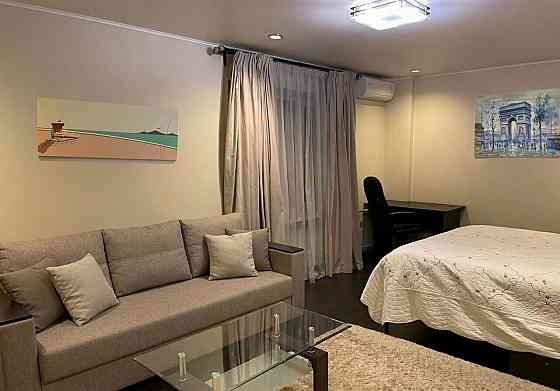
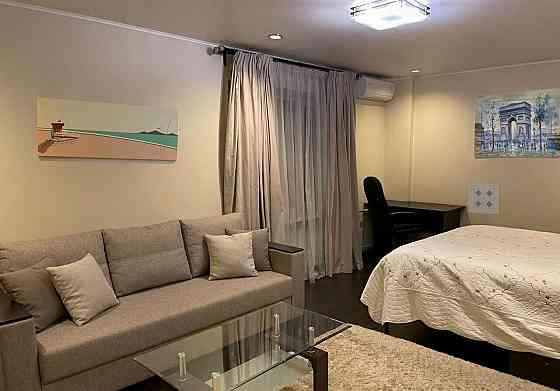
+ wall art [468,182,501,215]
